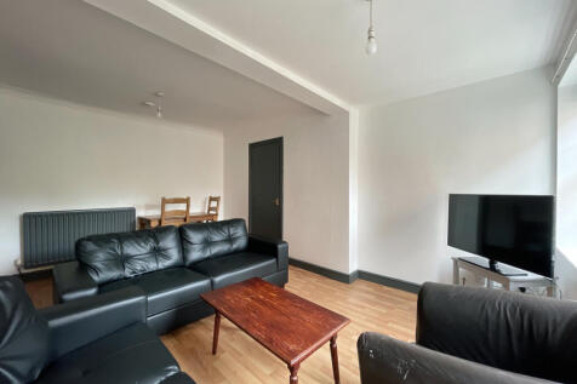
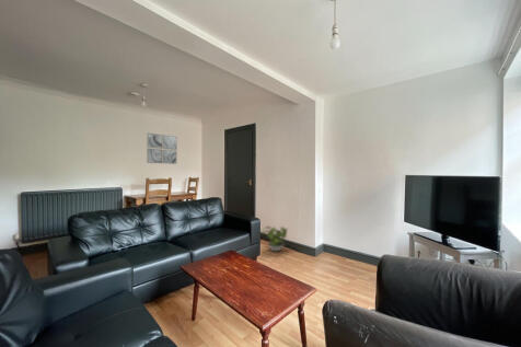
+ potted plant [259,225,289,253]
+ wall art [146,131,178,165]
